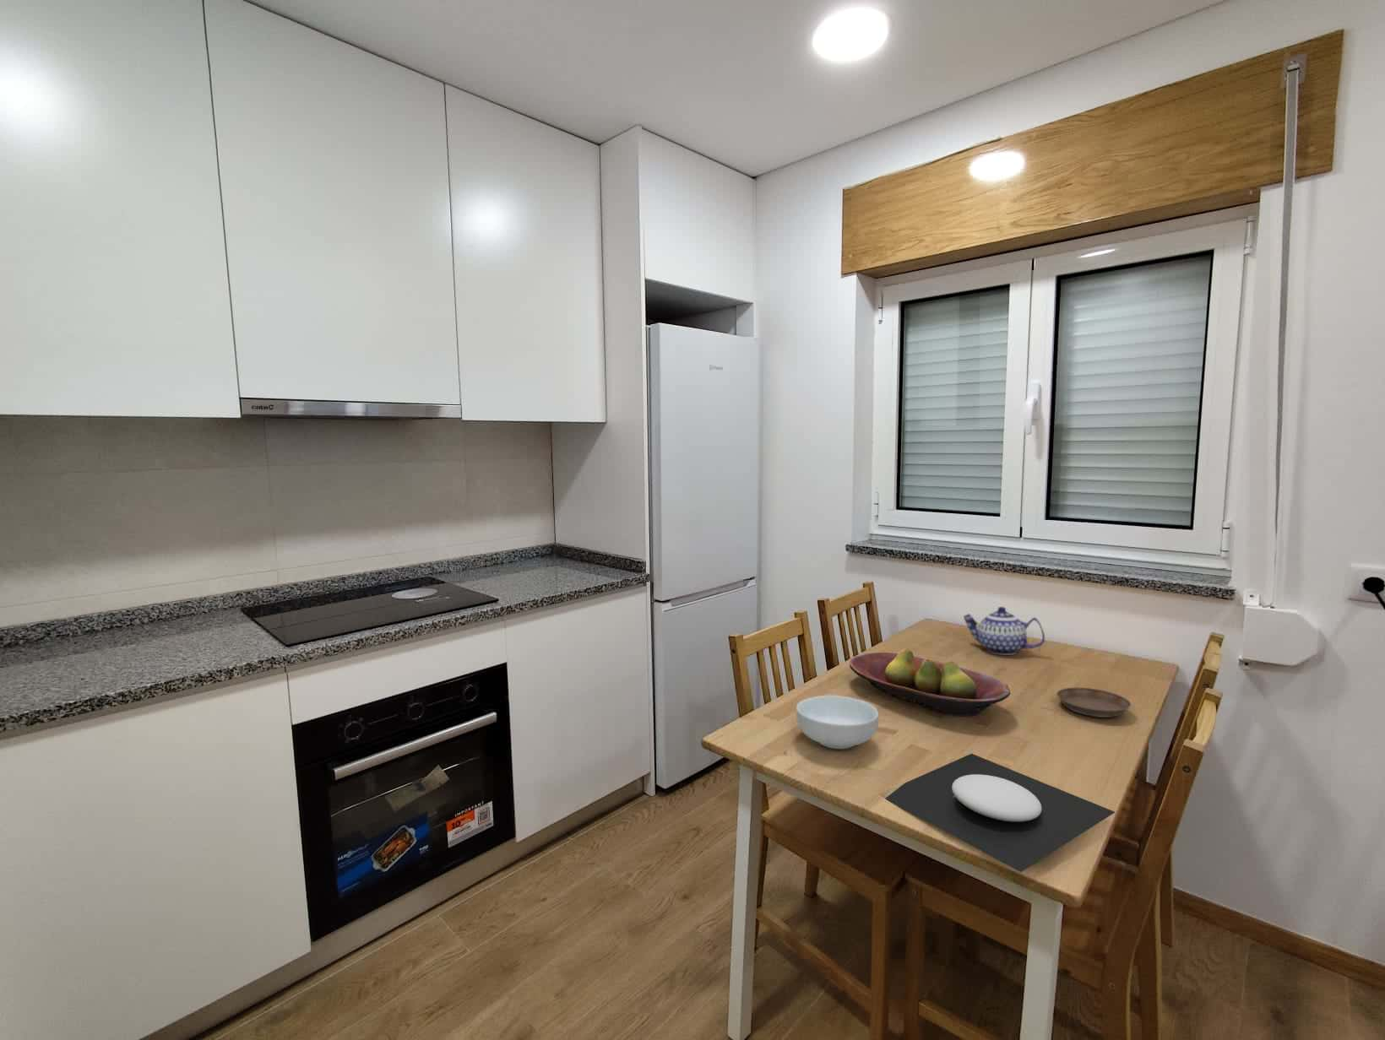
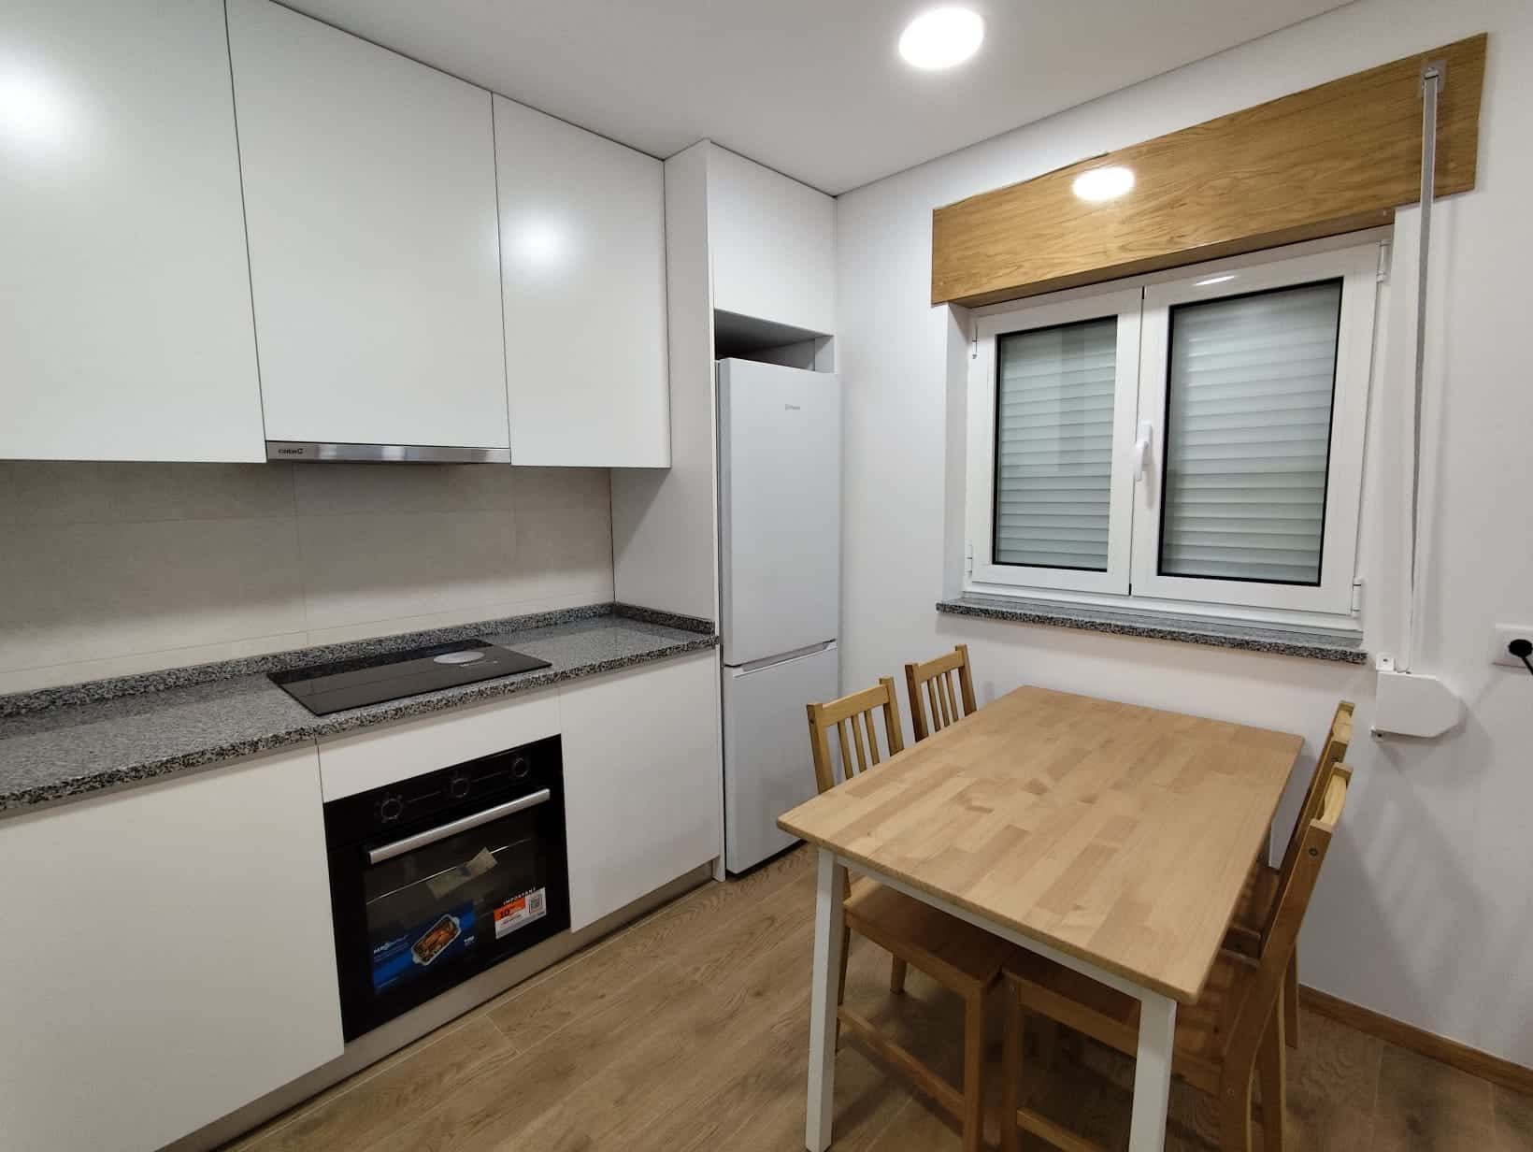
- saucer [1056,686,1131,719]
- plate [884,753,1116,873]
- teapot [963,606,1045,655]
- cereal bowl [796,695,879,749]
- fruit bowl [848,648,1011,717]
